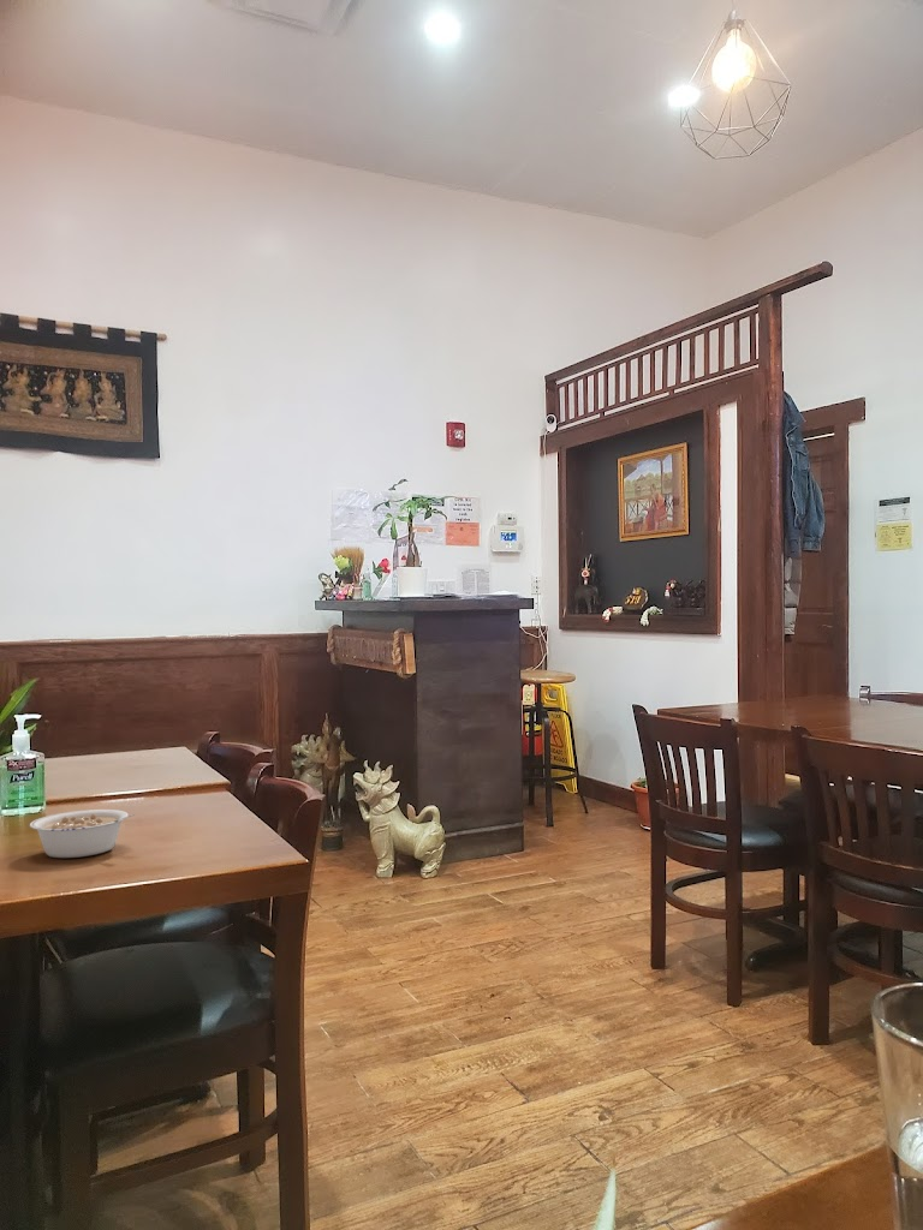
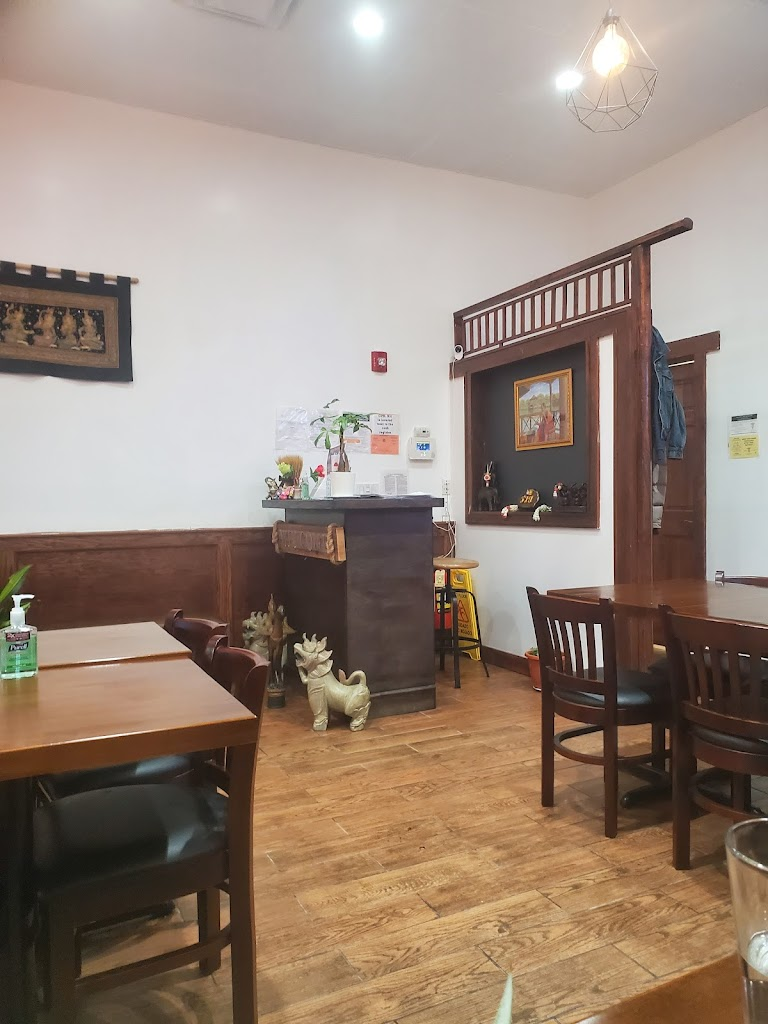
- legume [29,808,136,859]
